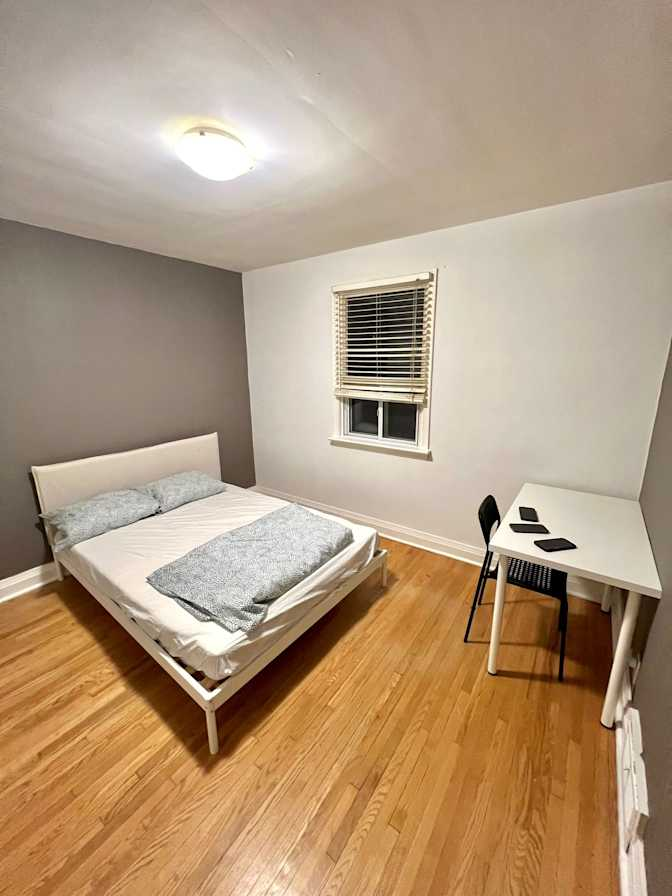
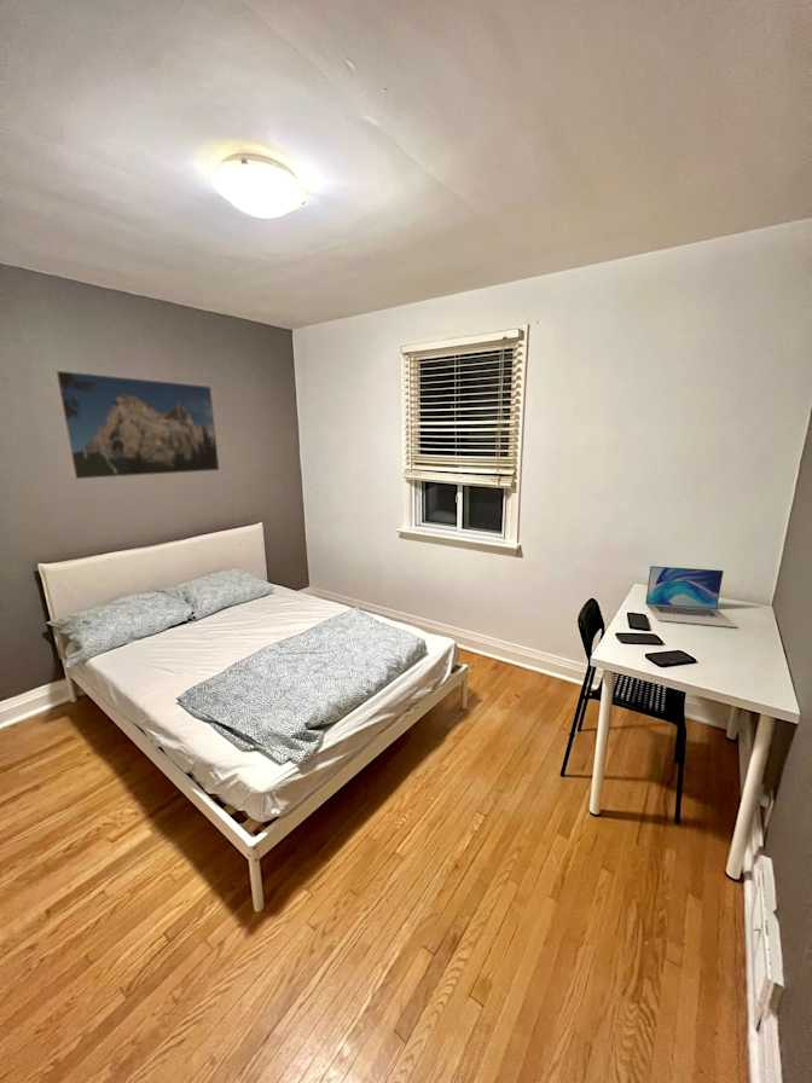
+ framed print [53,369,221,480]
+ laptop [644,564,738,629]
